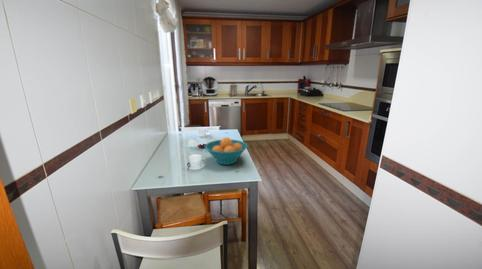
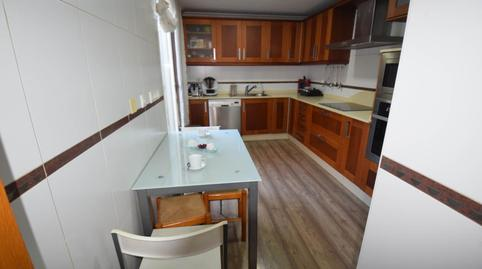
- fruit bowl [204,136,249,166]
